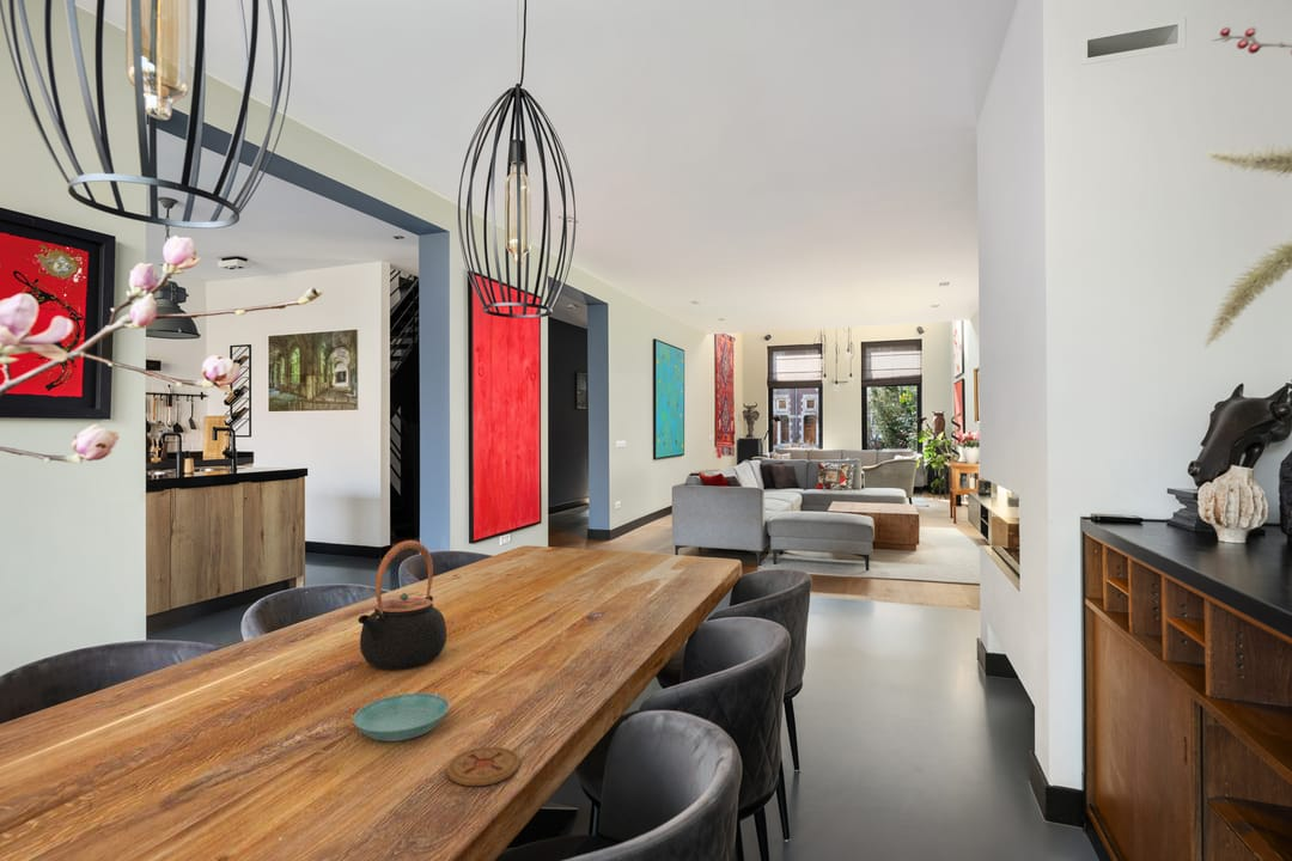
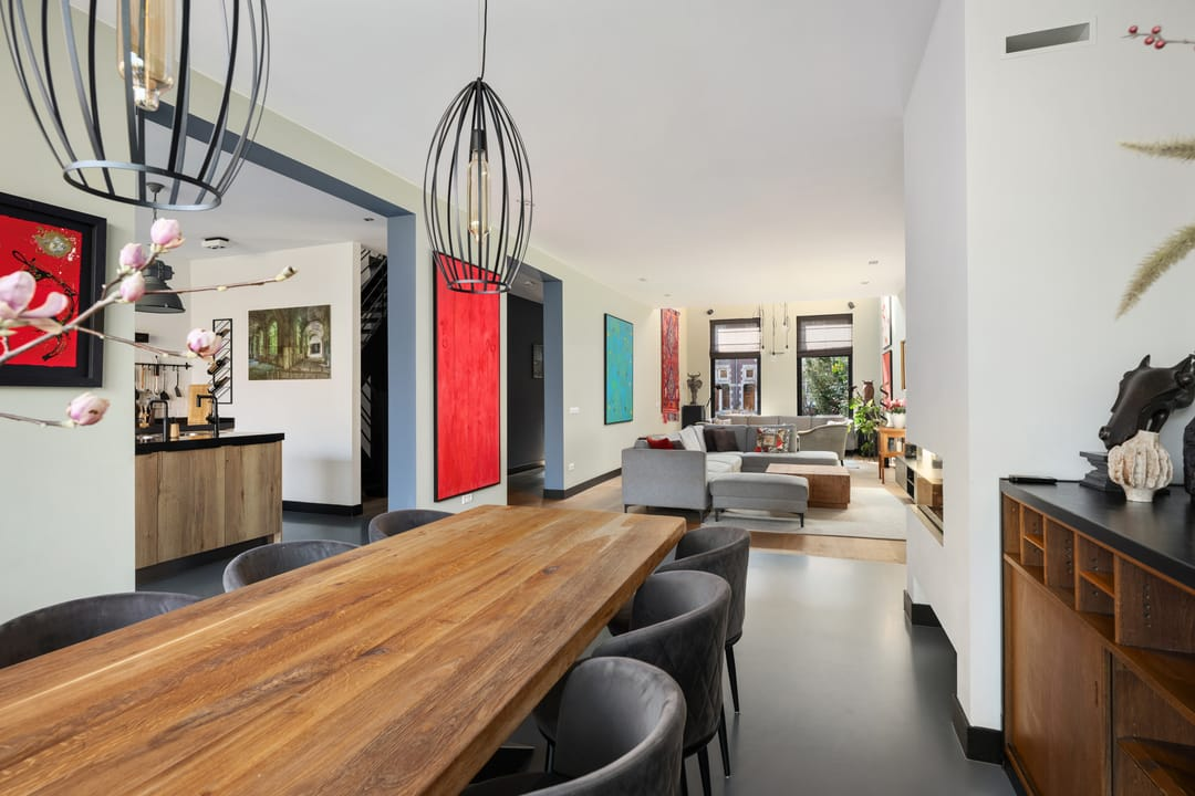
- saucer [352,692,451,743]
- coaster [446,746,520,787]
- teapot [358,539,447,671]
